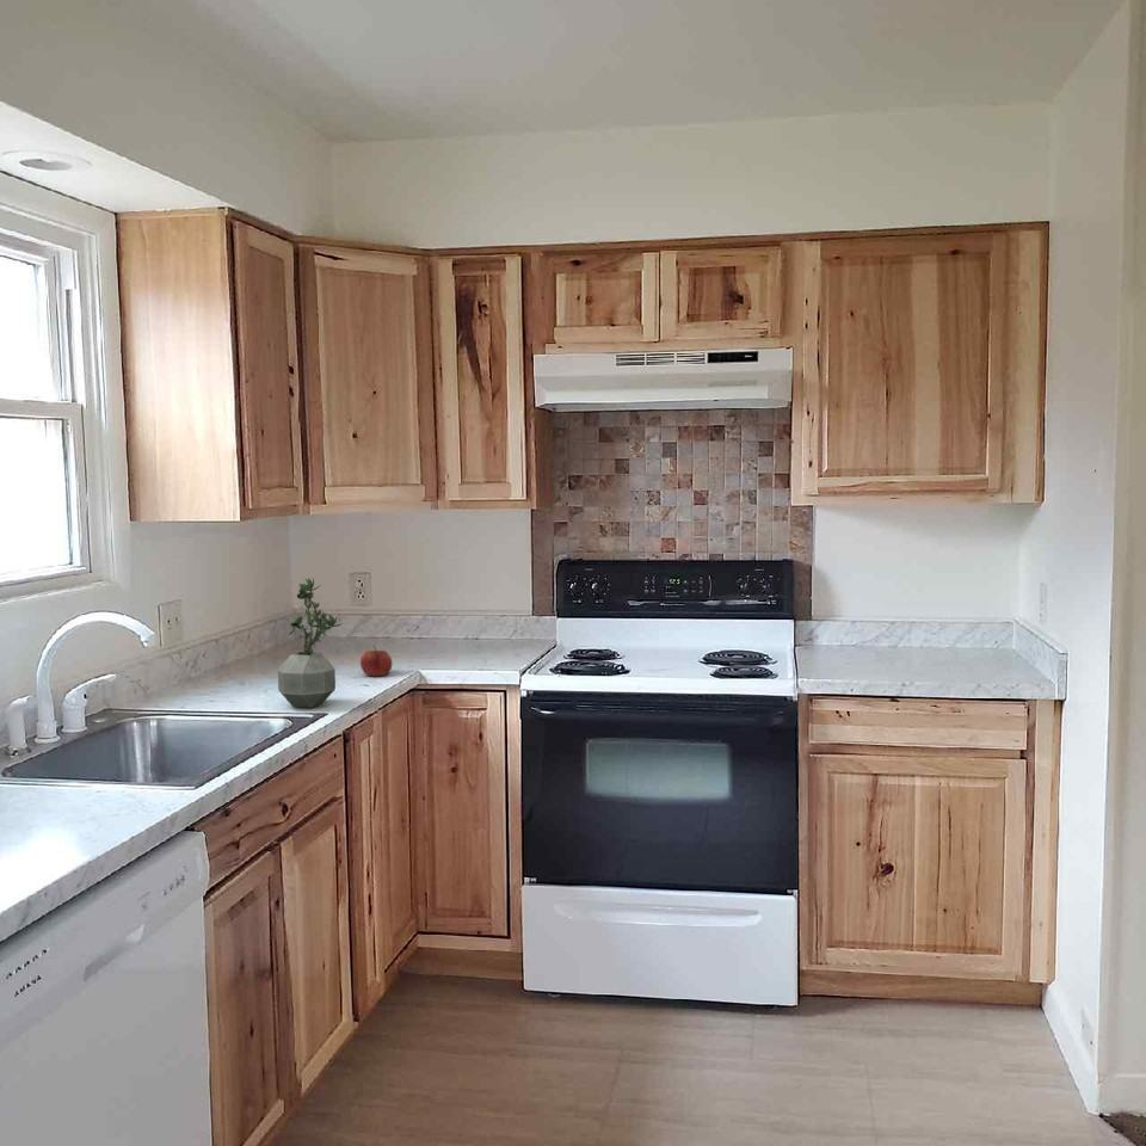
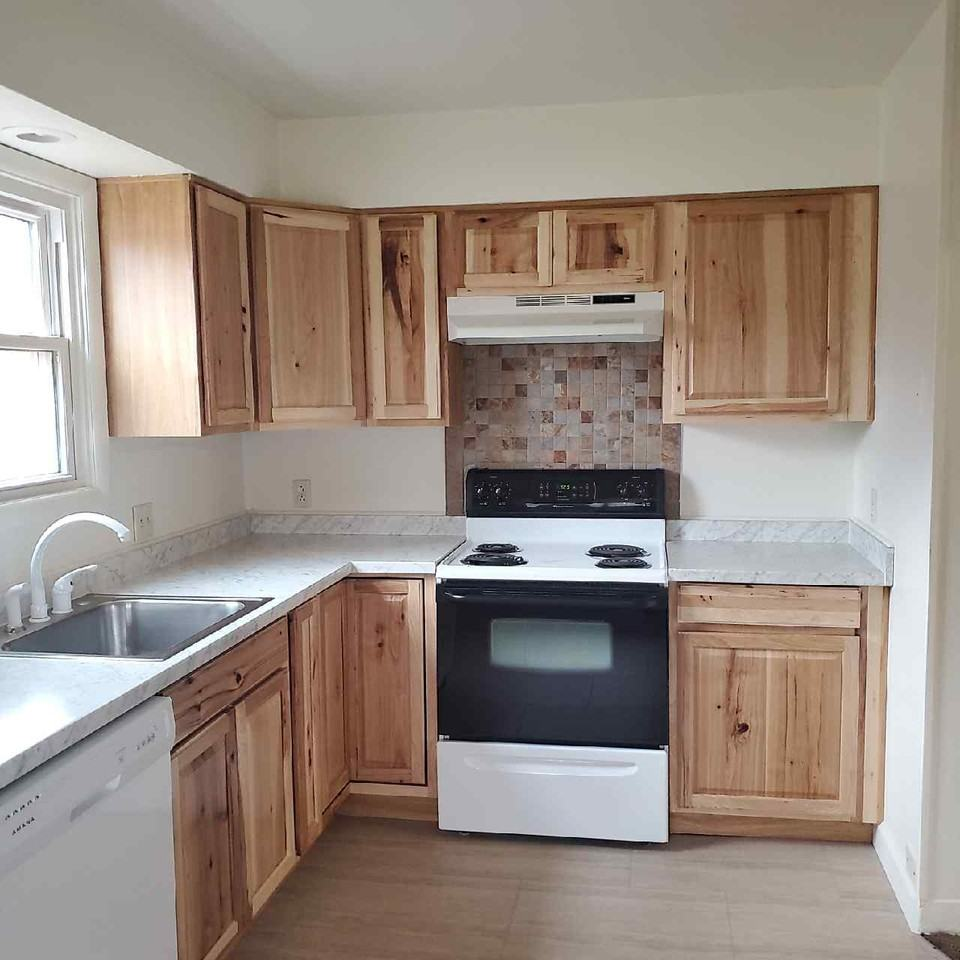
- apple [359,646,394,677]
- potted plant [277,577,344,709]
